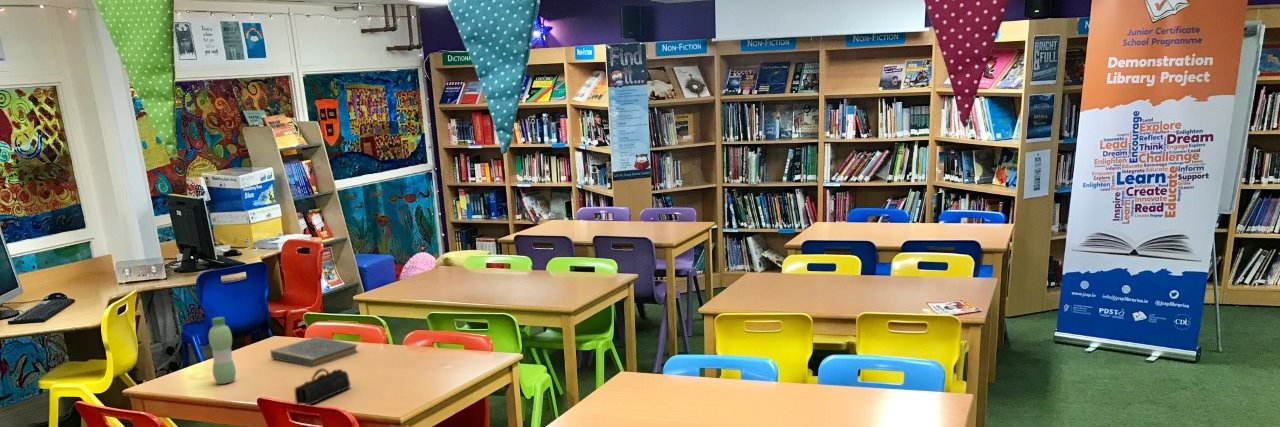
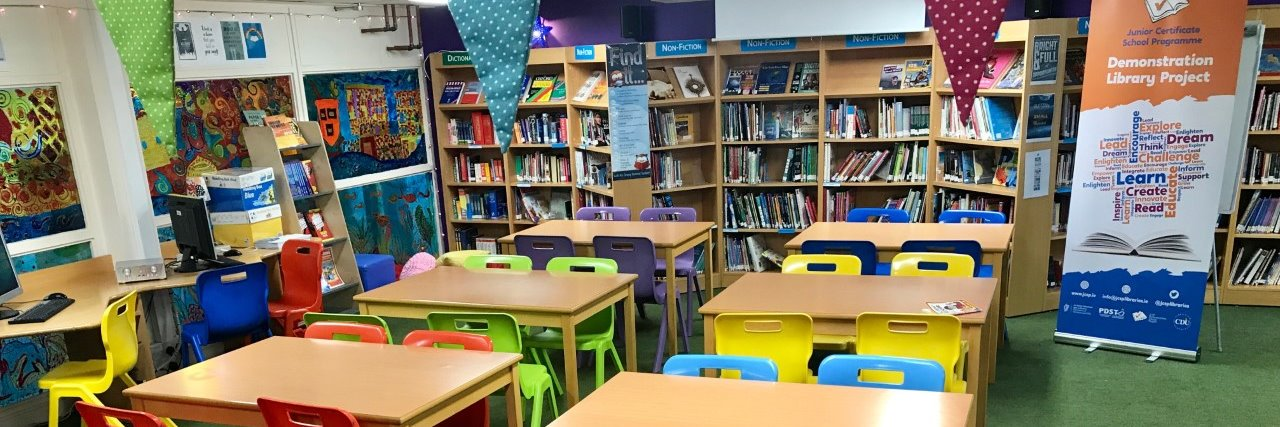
- pencil case [294,367,351,406]
- book [269,336,359,368]
- water bottle [208,316,237,385]
